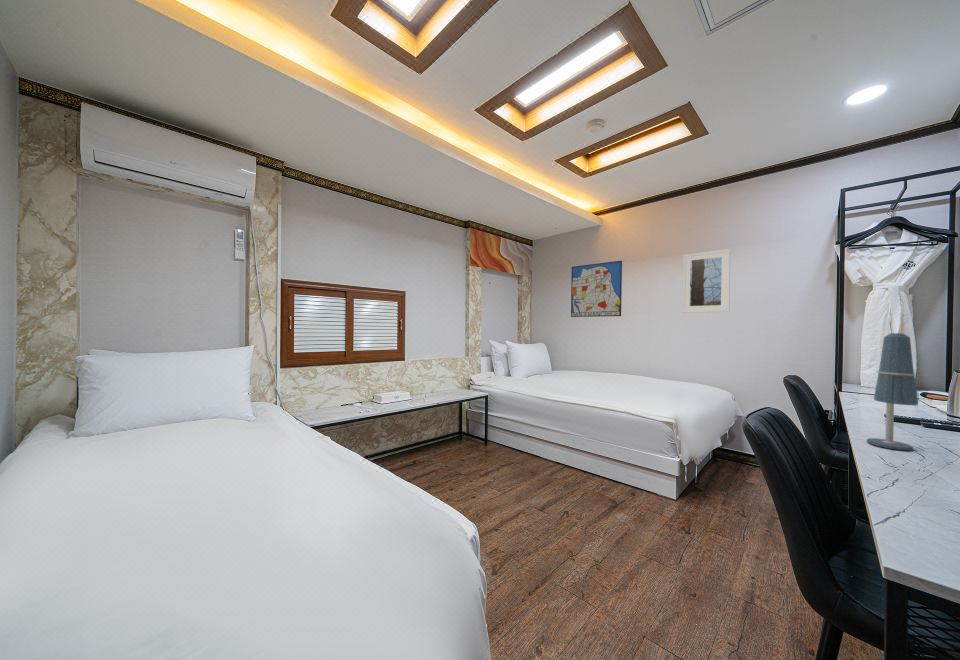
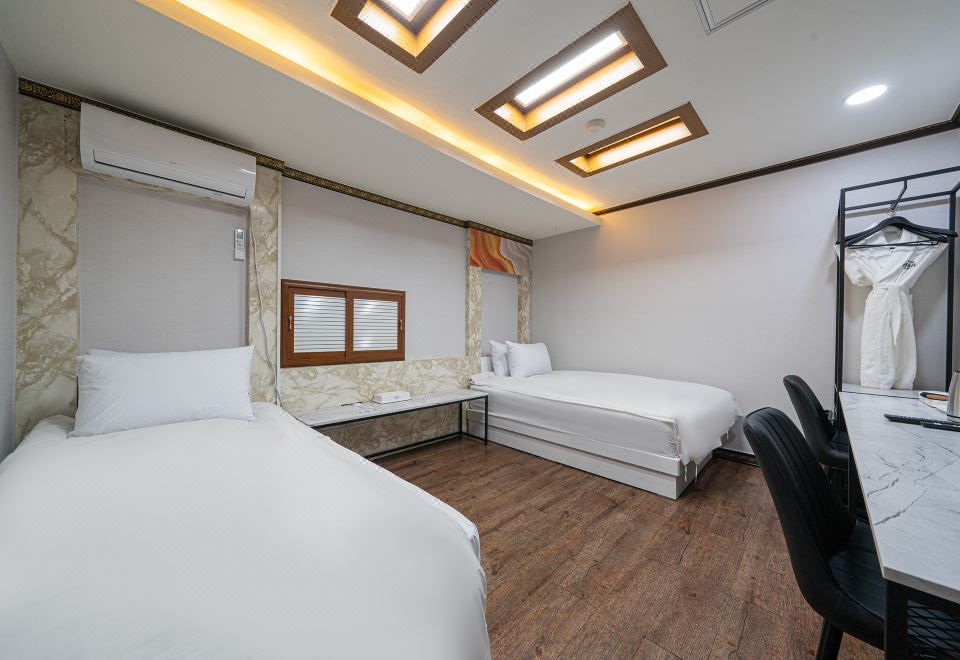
- desk lamp [866,332,919,451]
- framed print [681,248,731,314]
- wall art [570,260,623,318]
